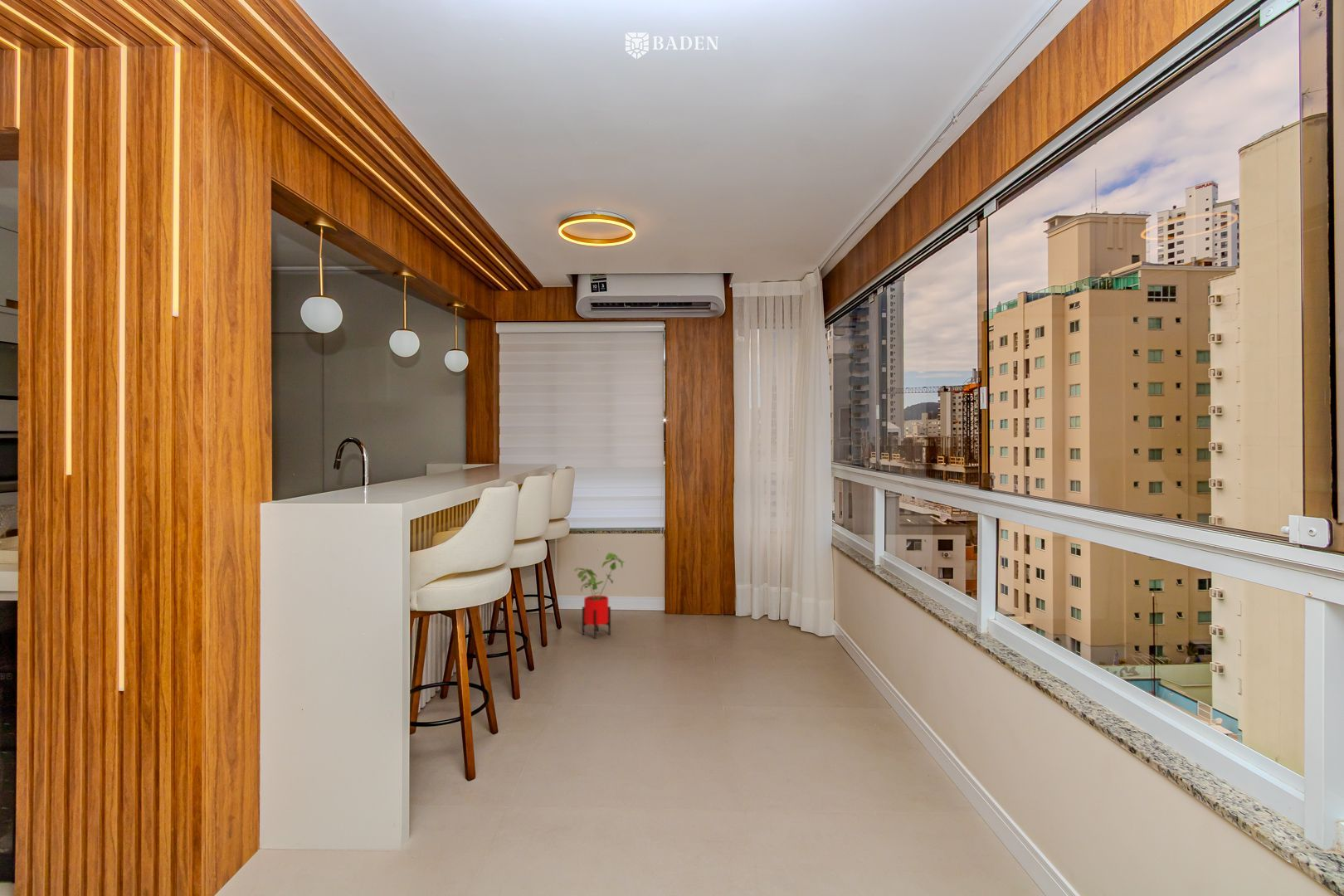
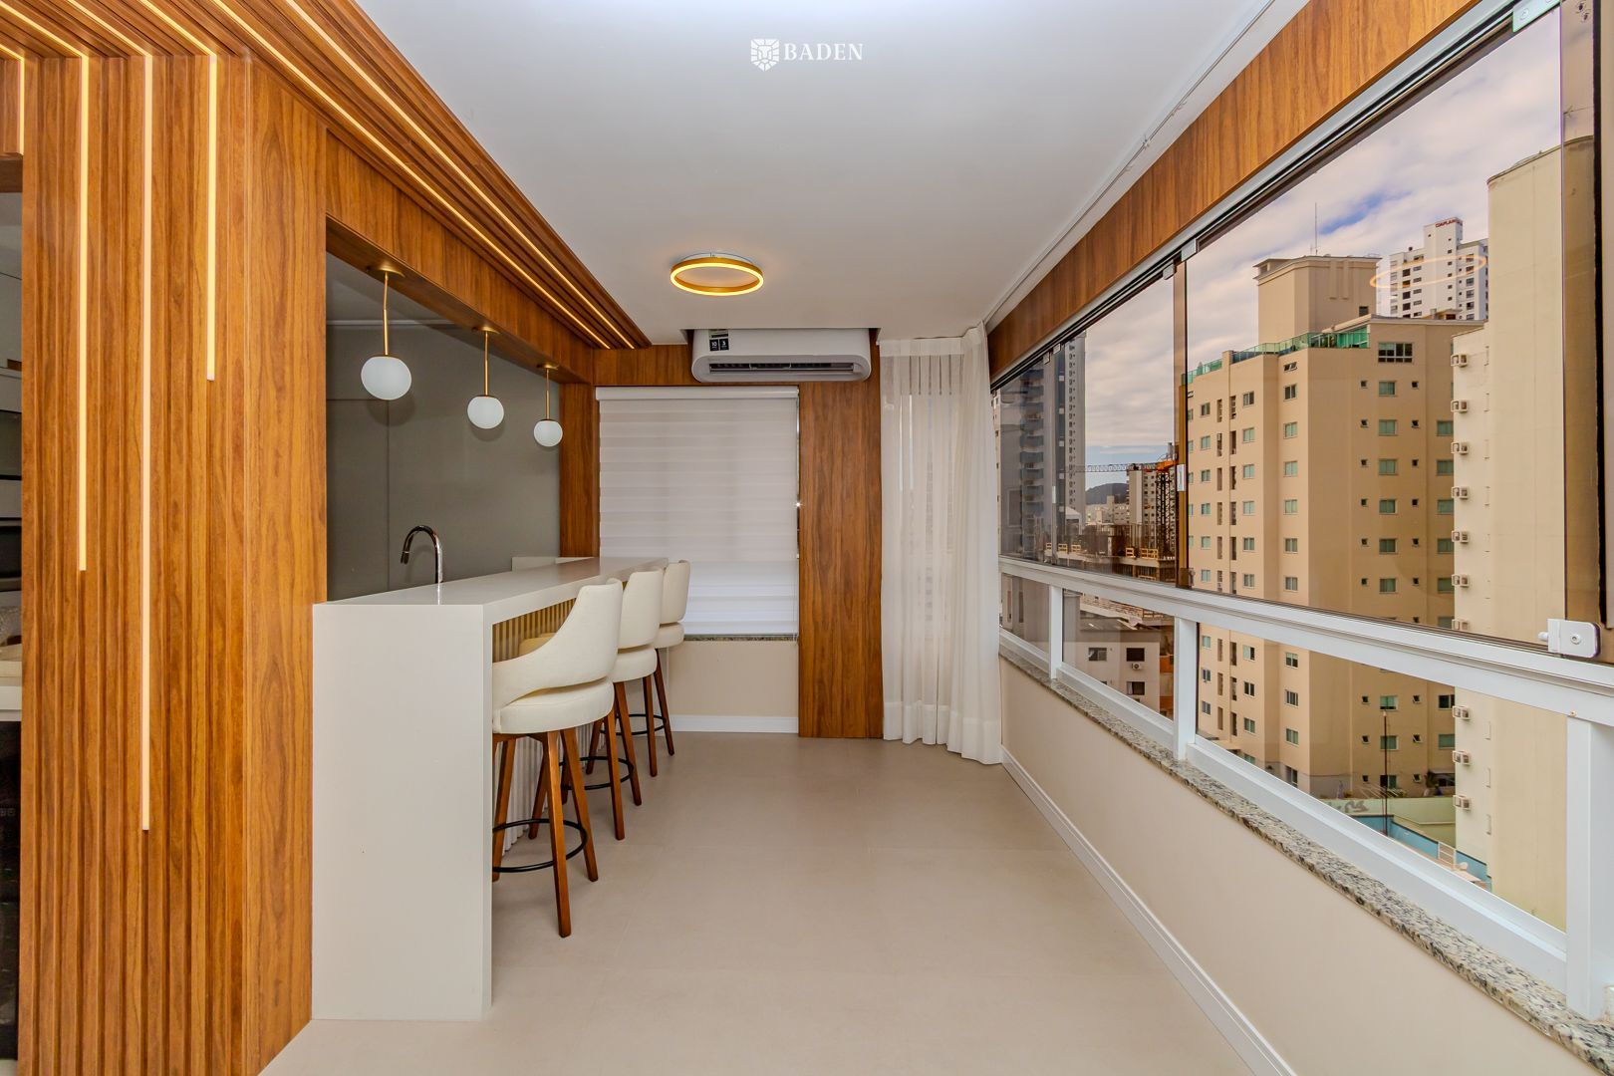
- house plant [574,552,626,640]
